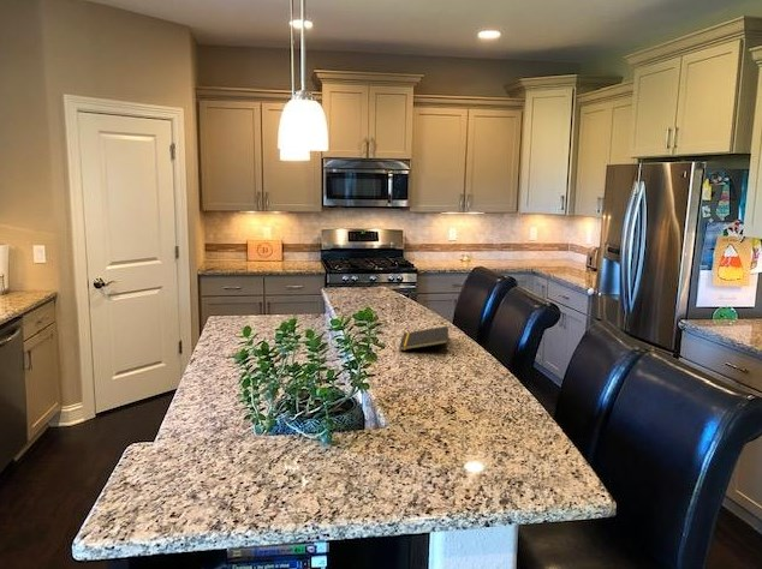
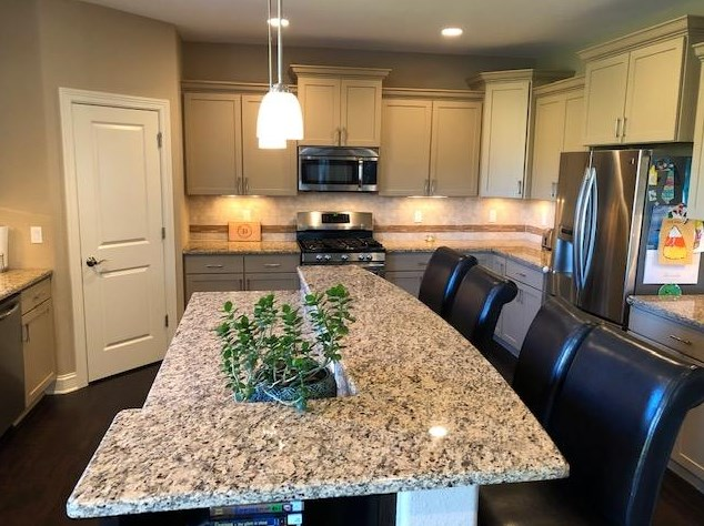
- notepad [398,325,450,352]
